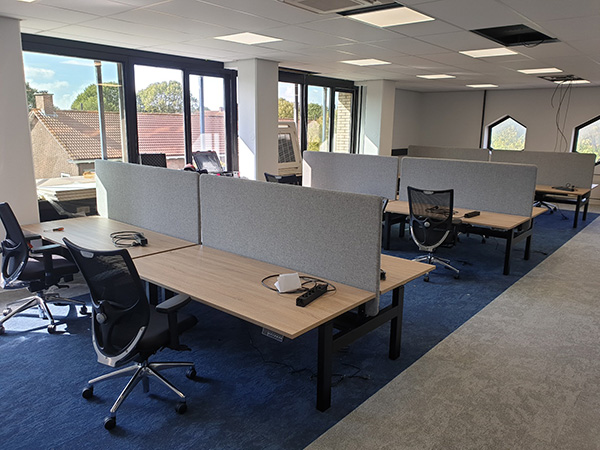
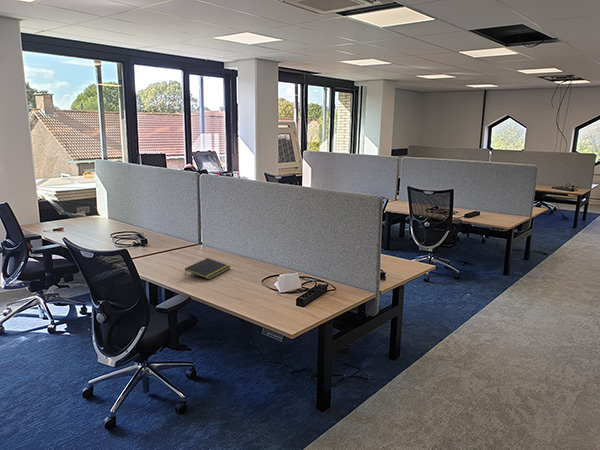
+ notepad [184,257,231,280]
